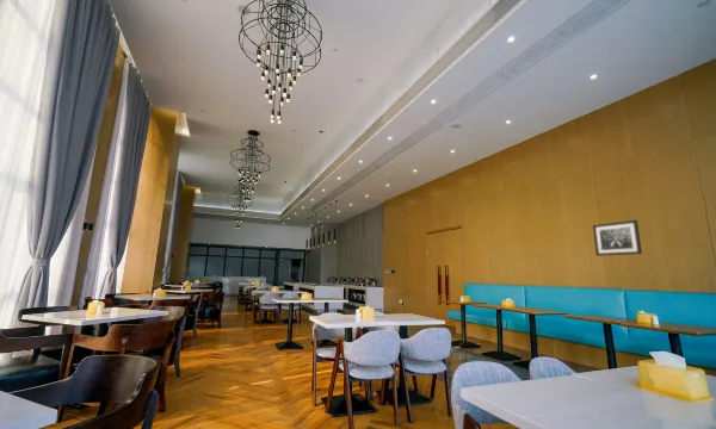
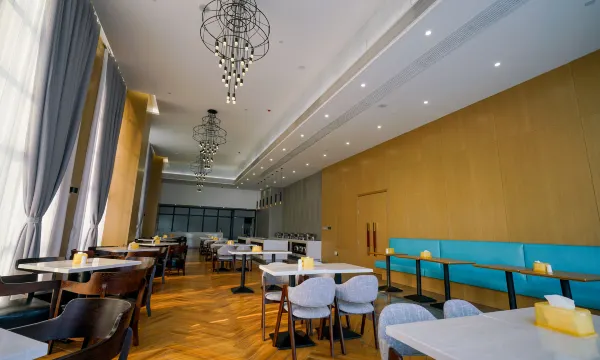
- wall art [592,219,643,257]
